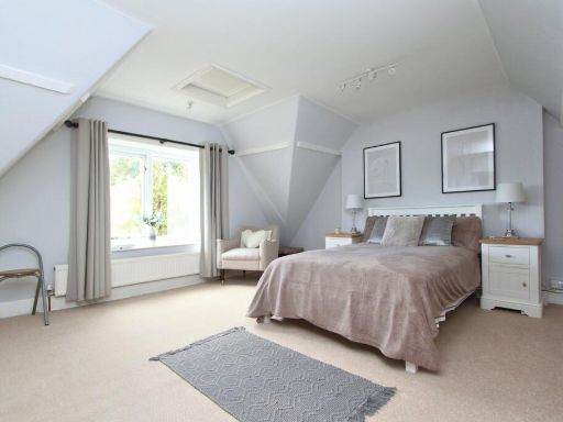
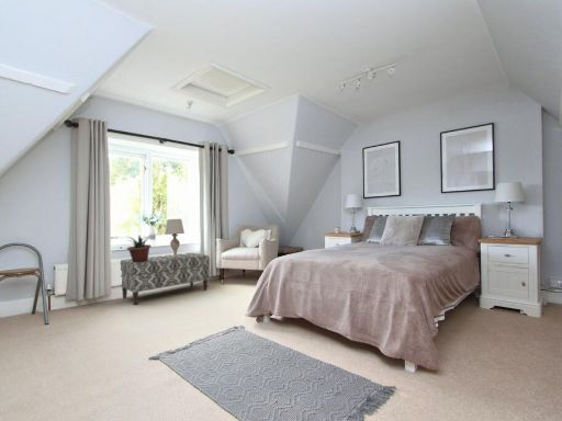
+ potted plant [126,234,156,262]
+ table lamp [164,218,186,259]
+ bench [119,252,211,306]
